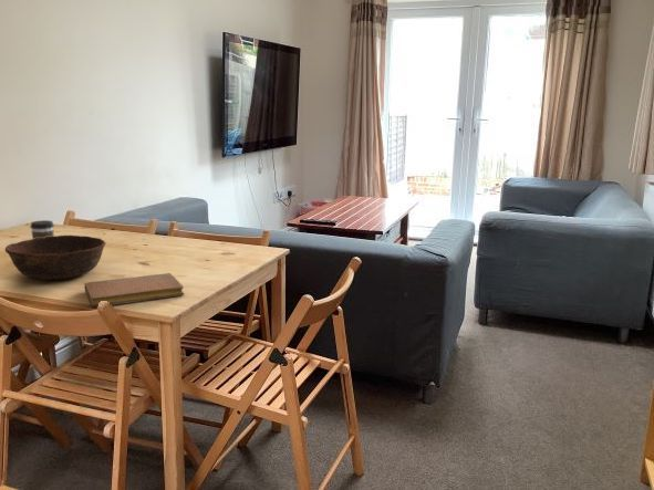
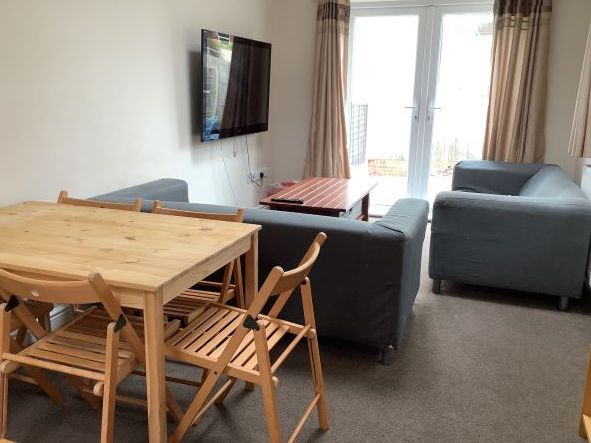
- coffee cup [29,219,55,239]
- bowl [4,234,106,281]
- notebook [83,272,185,307]
